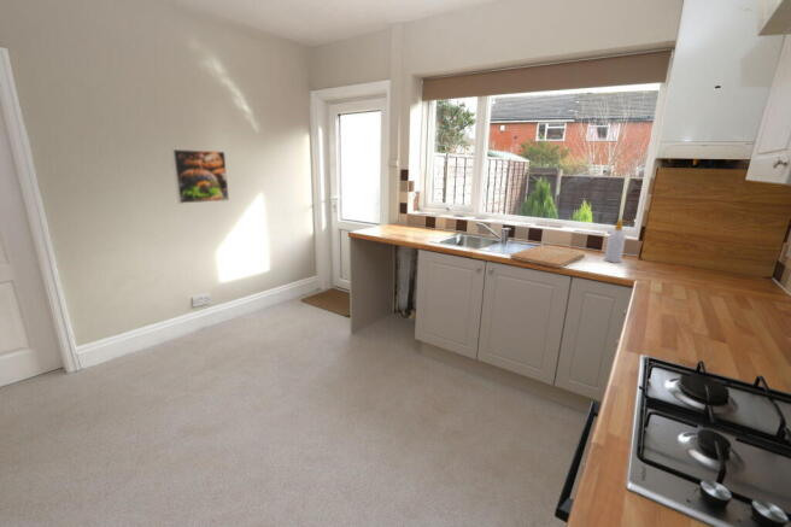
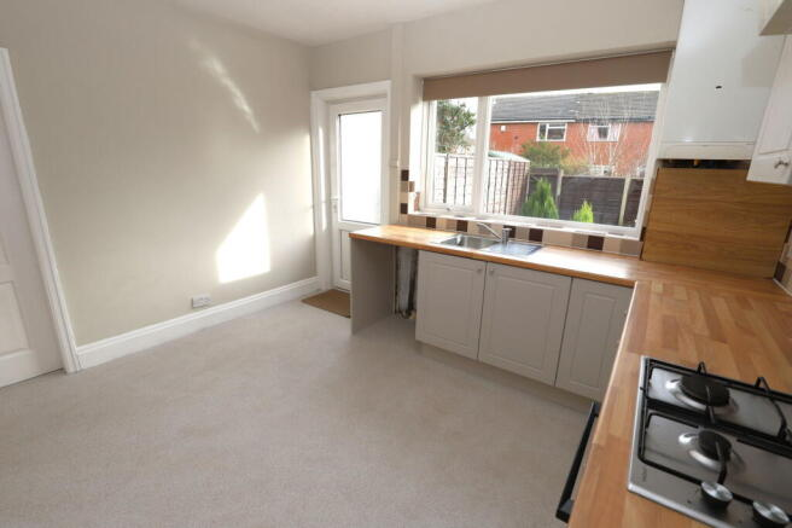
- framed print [170,148,230,205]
- soap bottle [603,219,628,264]
- cutting board [509,245,586,269]
